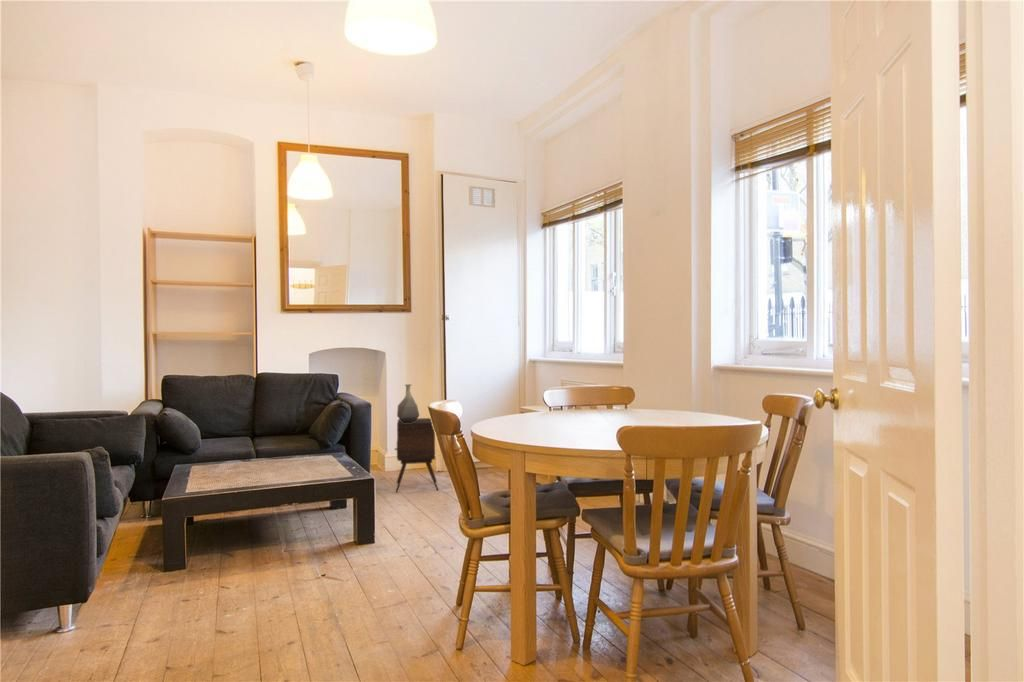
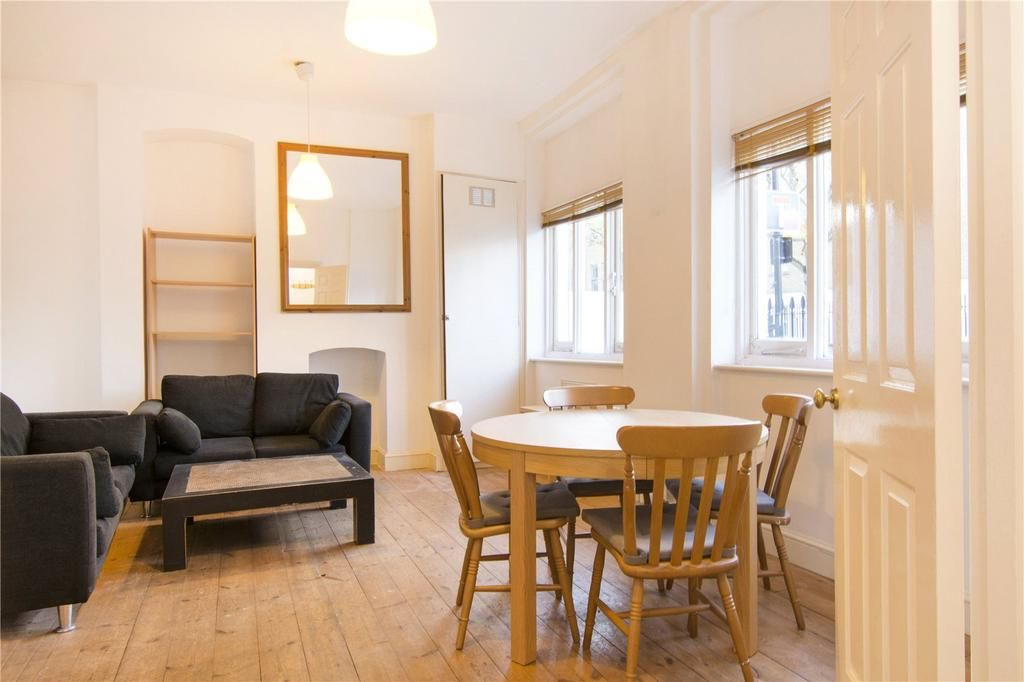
- vase [396,383,420,423]
- side table [394,417,439,494]
